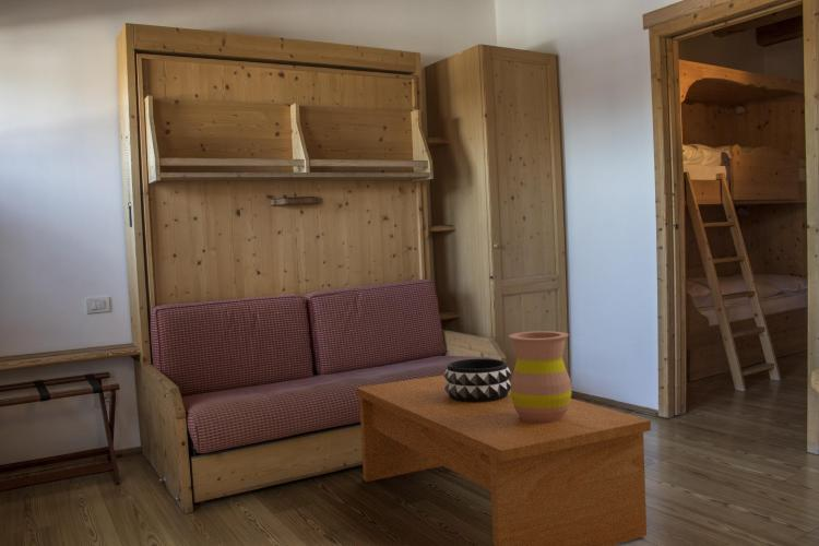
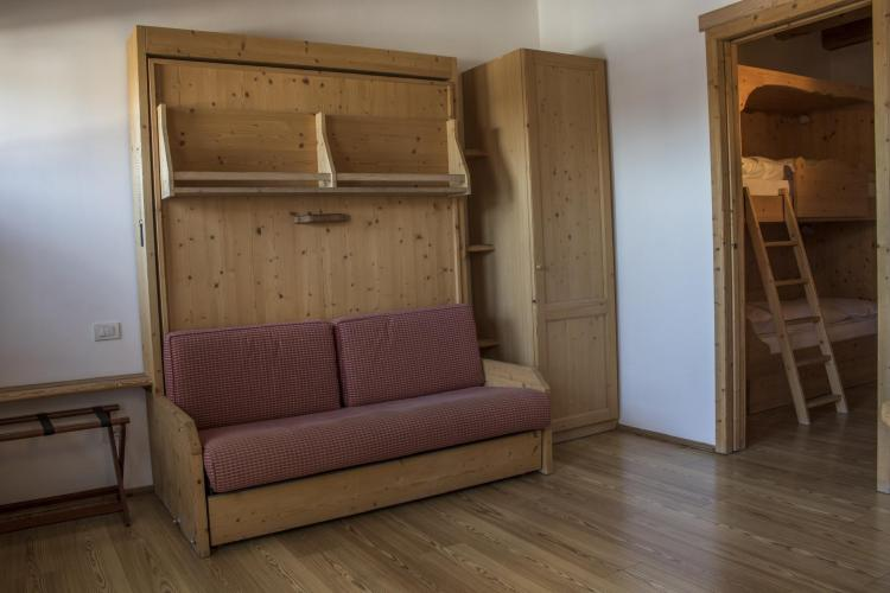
- decorative bowl [443,358,512,402]
- vase [508,330,572,423]
- coffee table [355,375,652,546]
